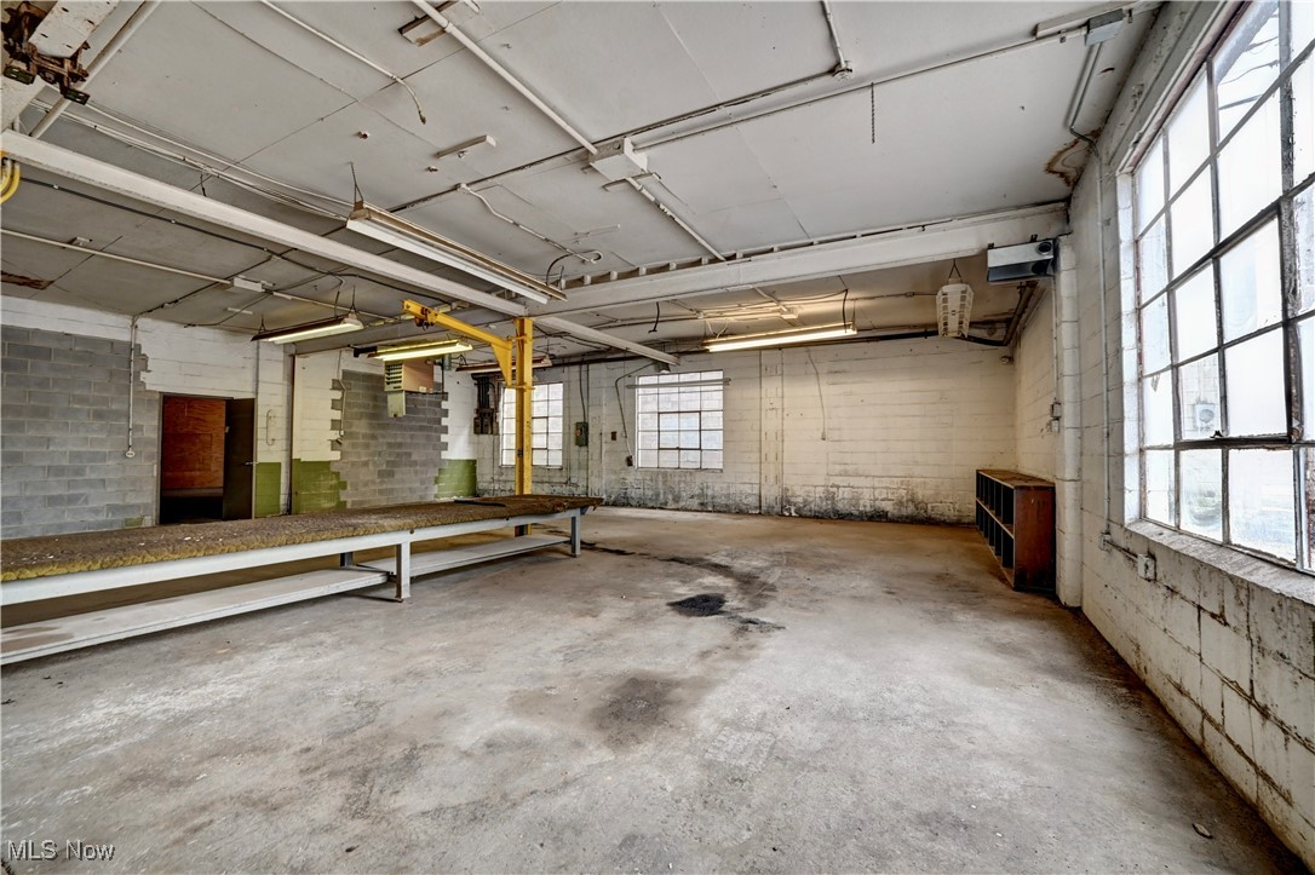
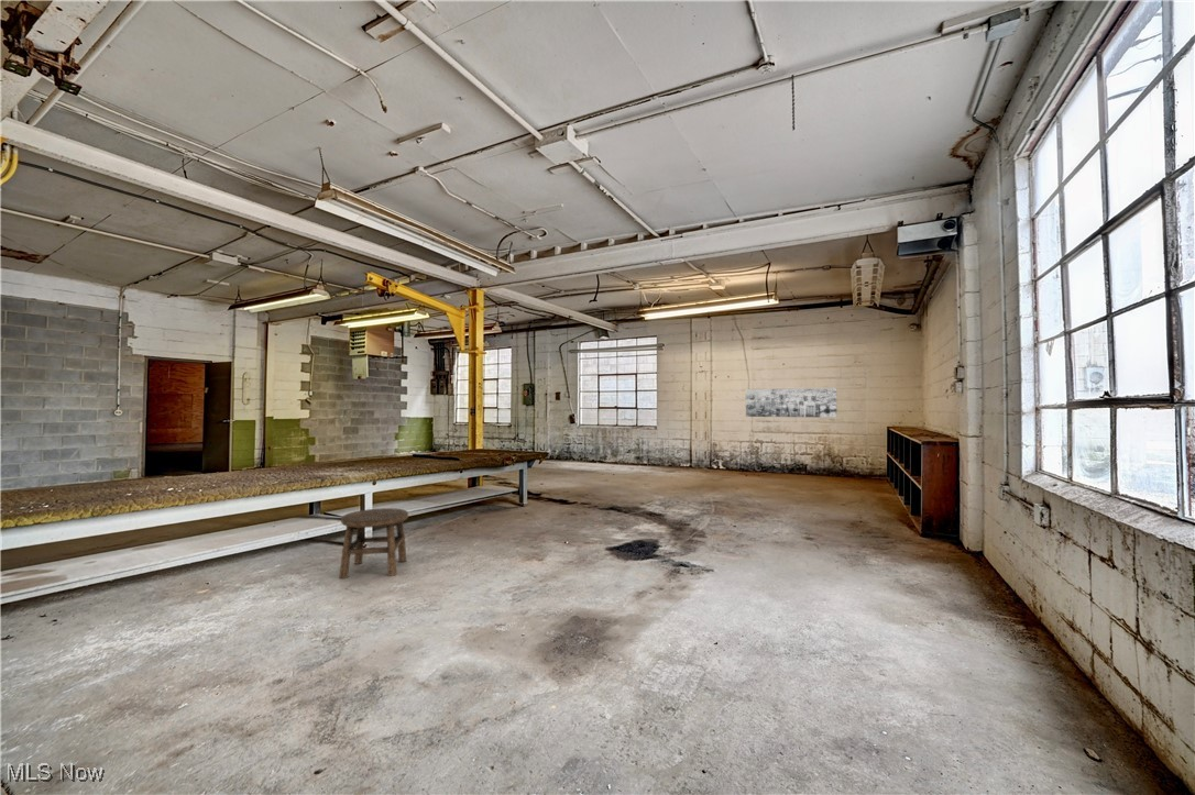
+ wall art [745,387,838,419]
+ stool [338,507,409,579]
